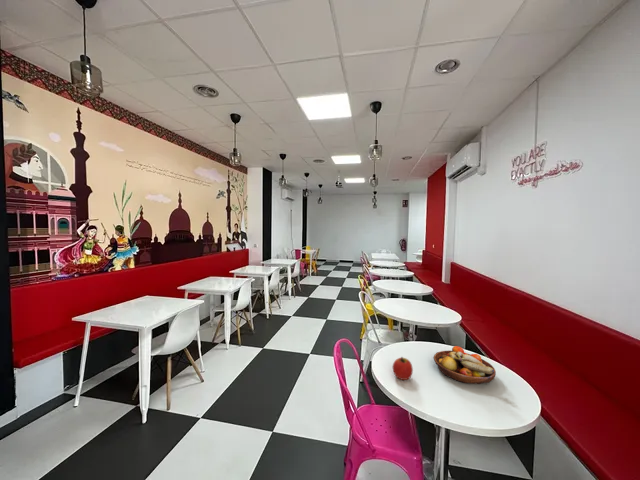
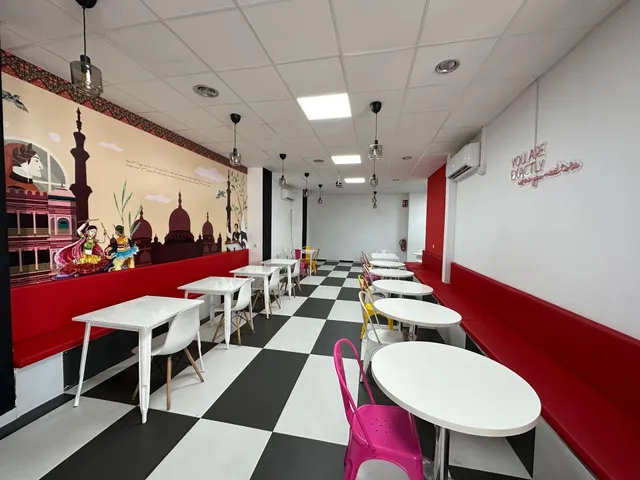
- fruit bowl [432,345,497,385]
- apple [392,356,414,381]
